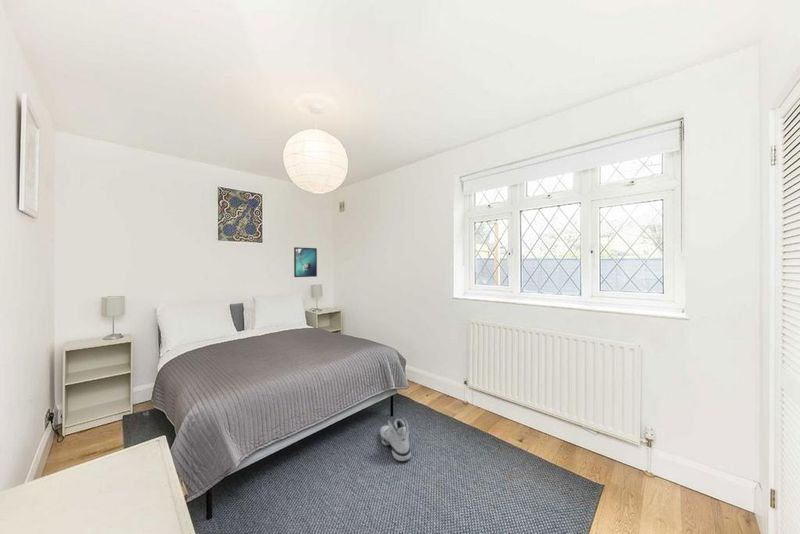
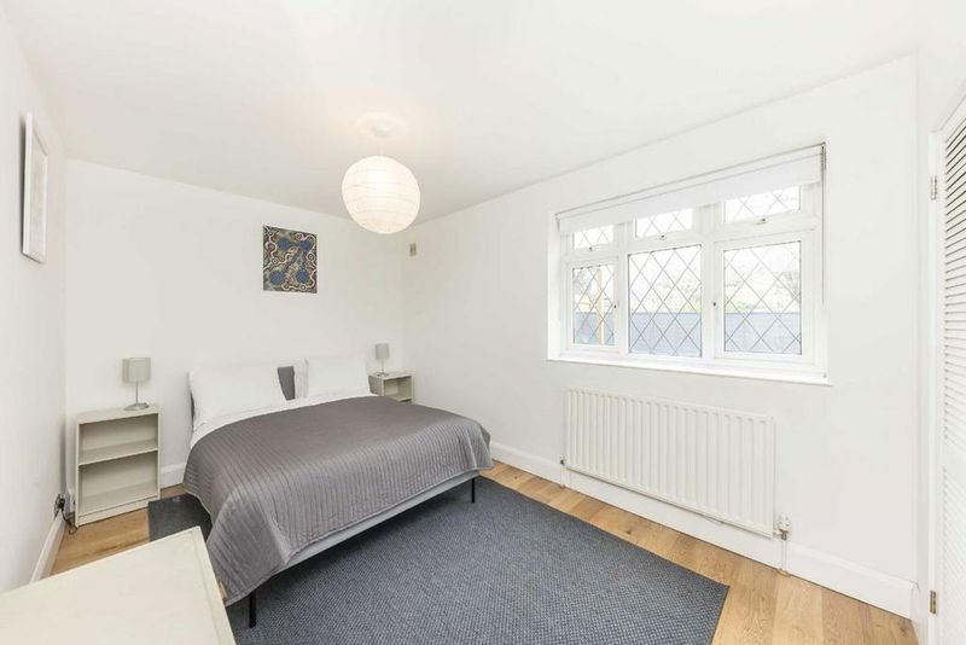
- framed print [293,246,318,278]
- sneaker [379,416,412,462]
